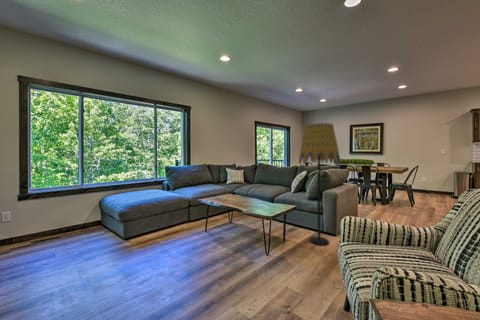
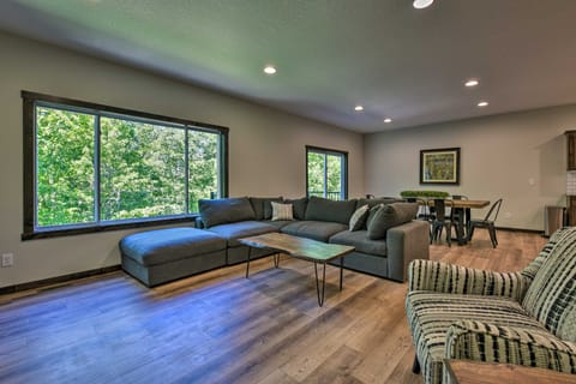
- floor lamp [298,122,342,246]
